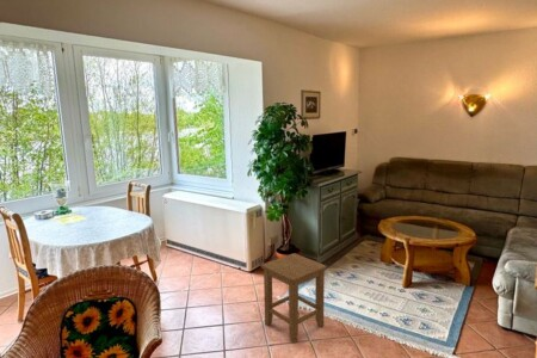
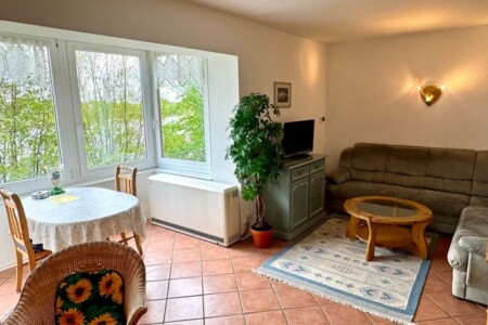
- stool [259,252,328,344]
